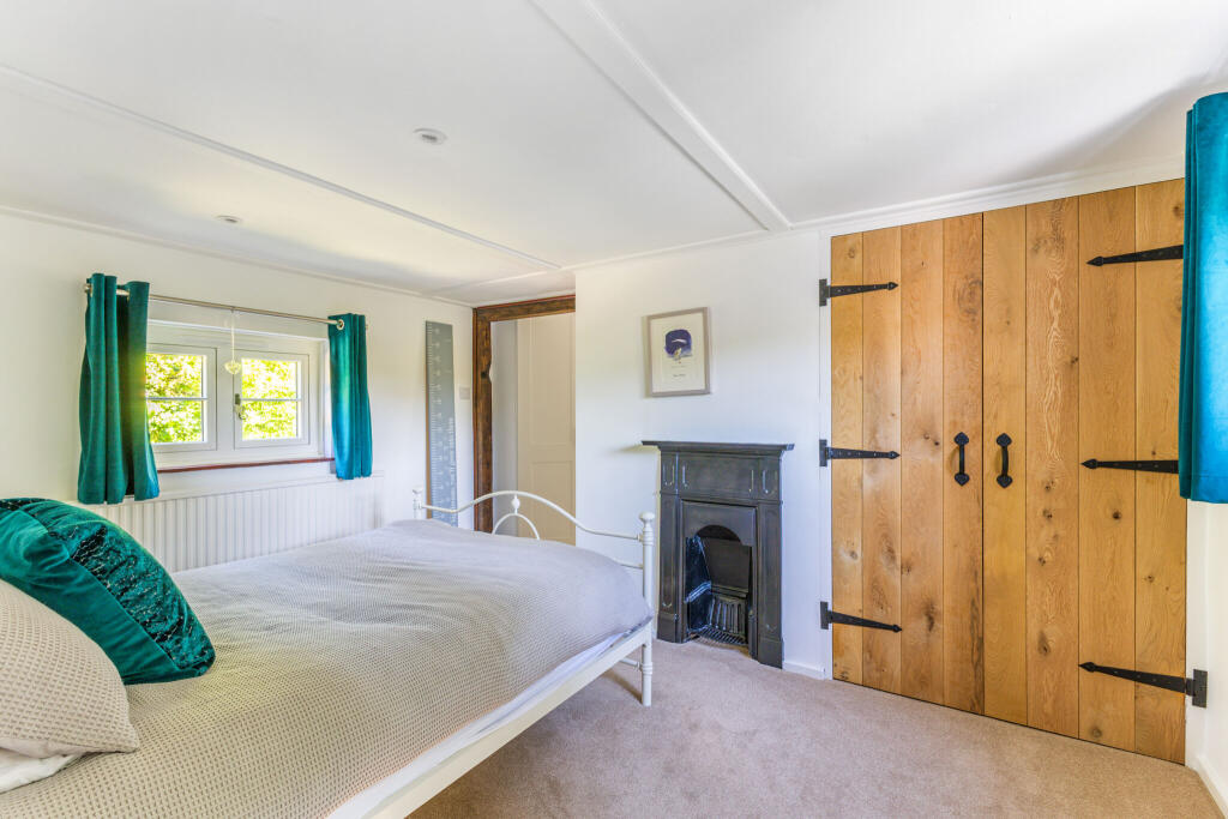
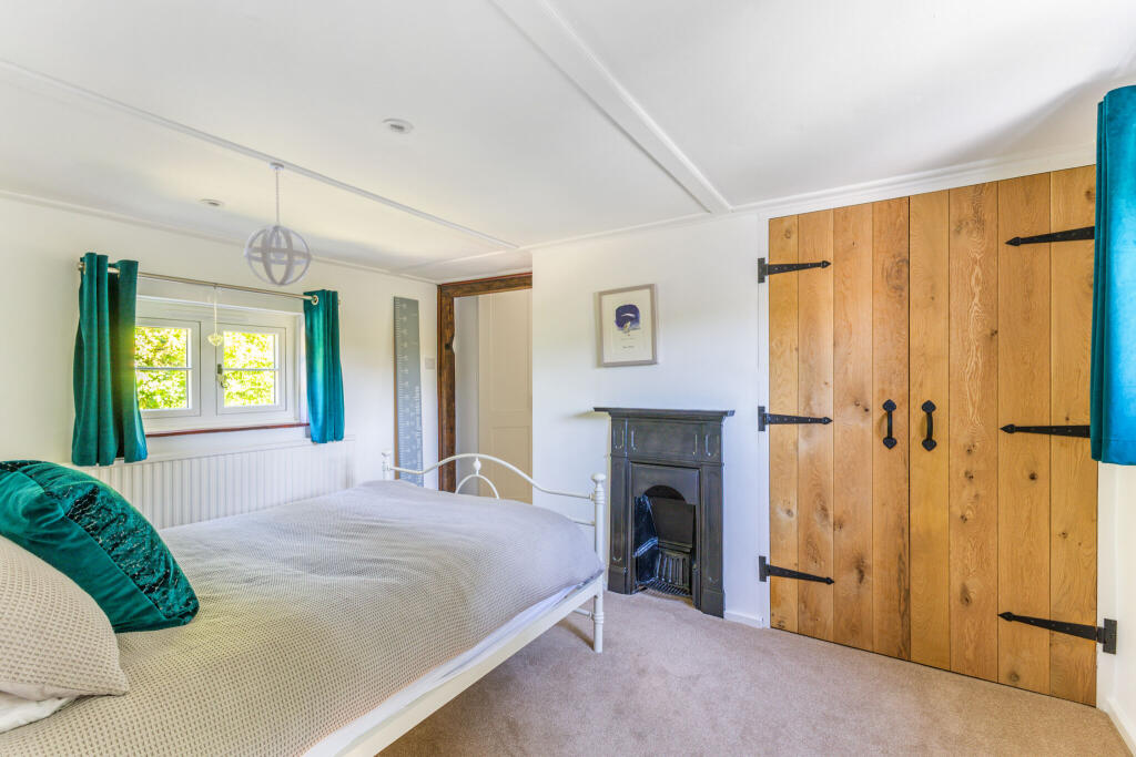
+ pendant light [243,162,313,288]
